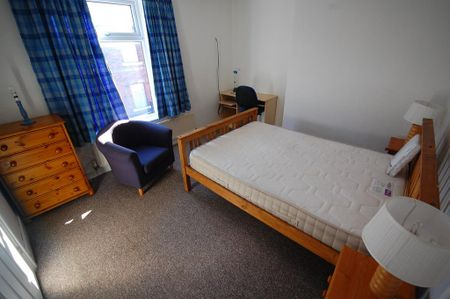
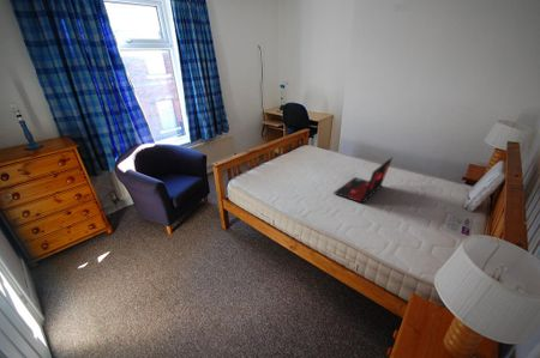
+ laptop [332,156,394,205]
